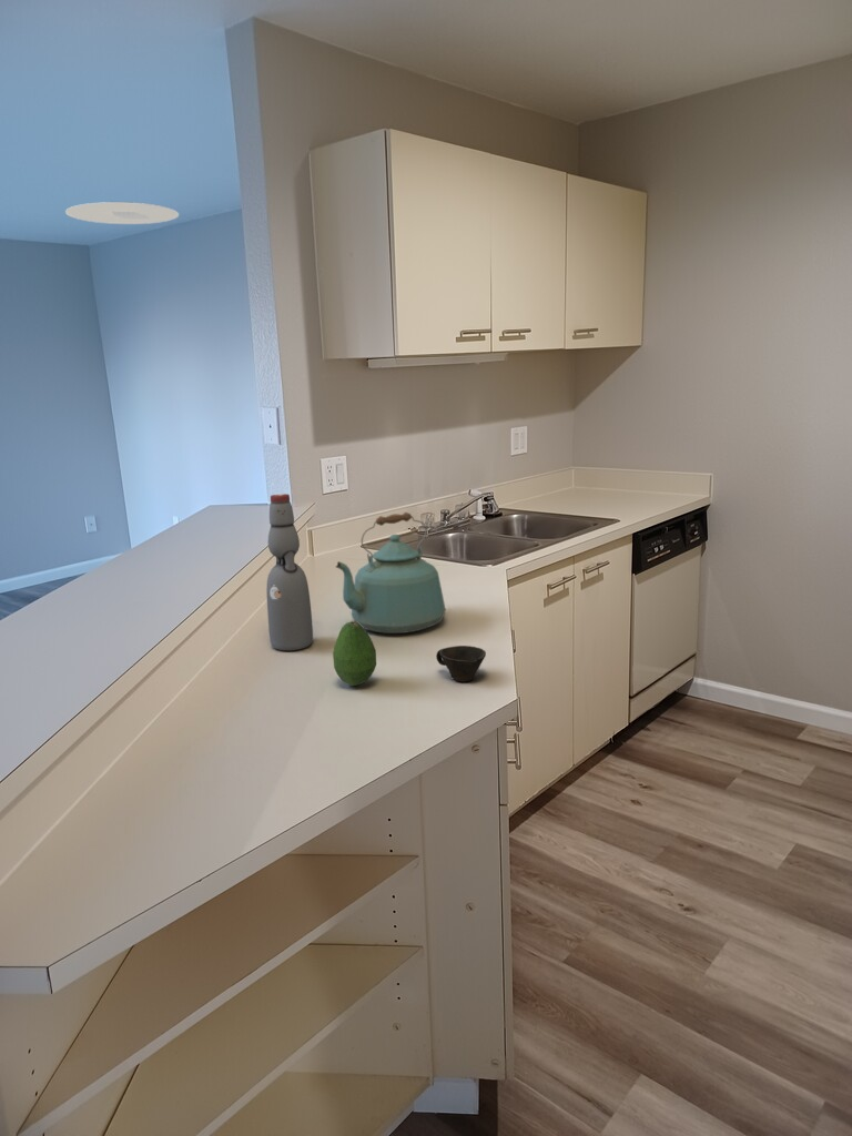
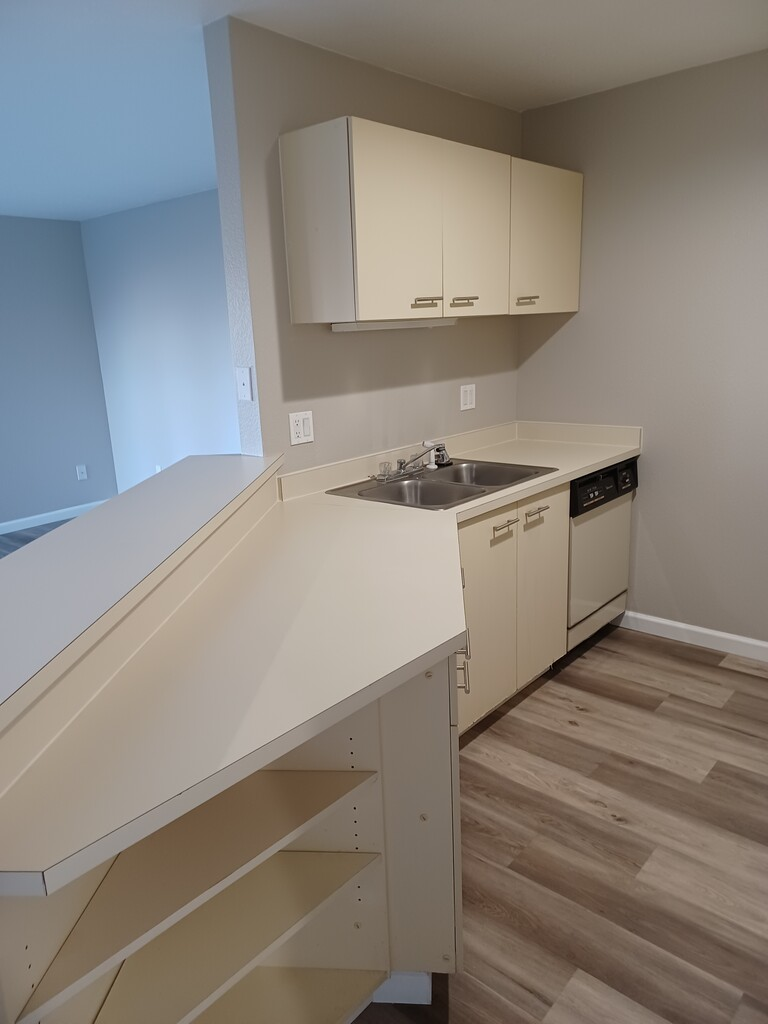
- cup [435,645,487,682]
- fruit [332,620,377,687]
- kettle [335,511,447,635]
- bottle [265,493,314,651]
- ceiling light [64,201,180,225]
